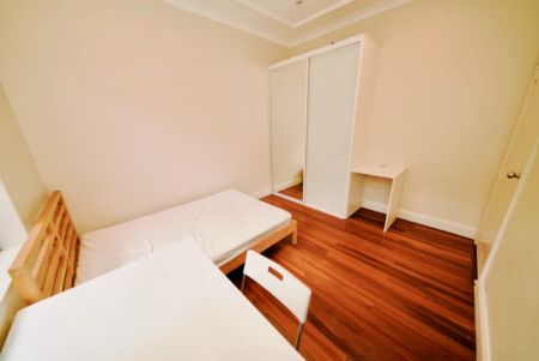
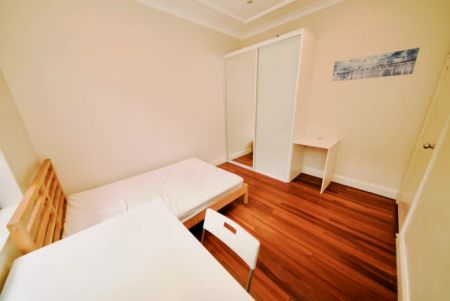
+ wall art [331,47,420,82]
